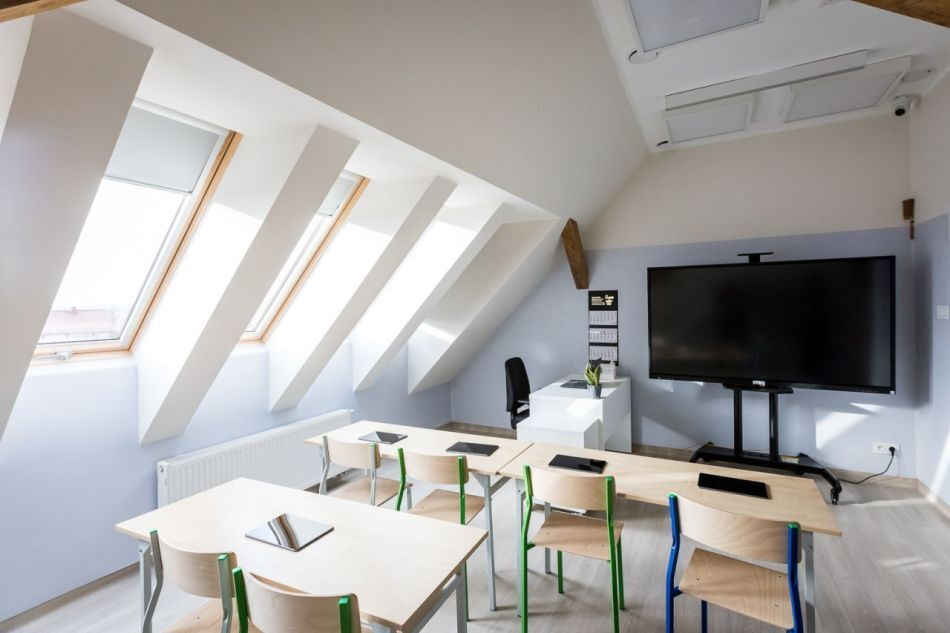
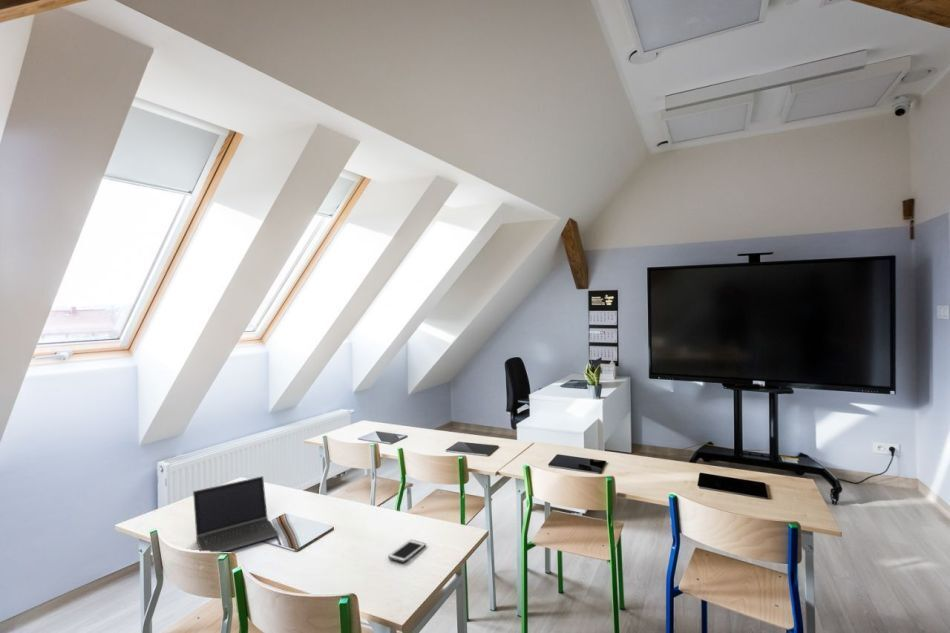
+ laptop computer [192,475,280,553]
+ cell phone [387,539,427,564]
